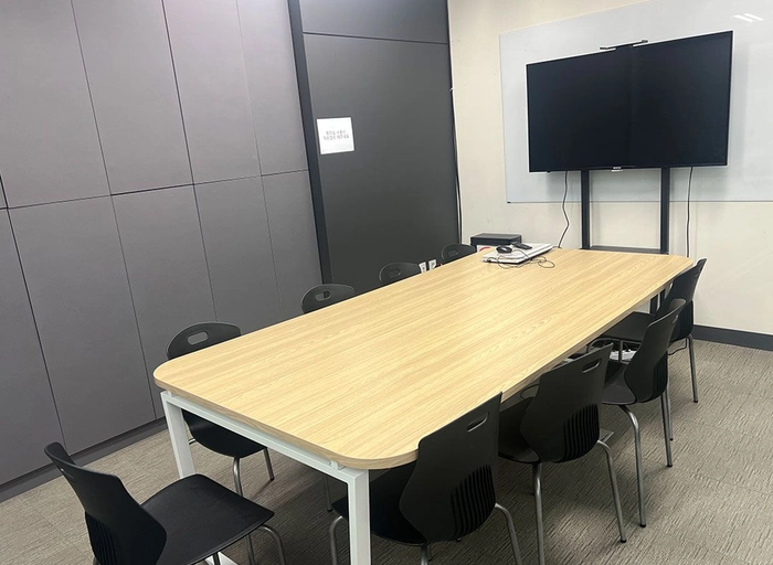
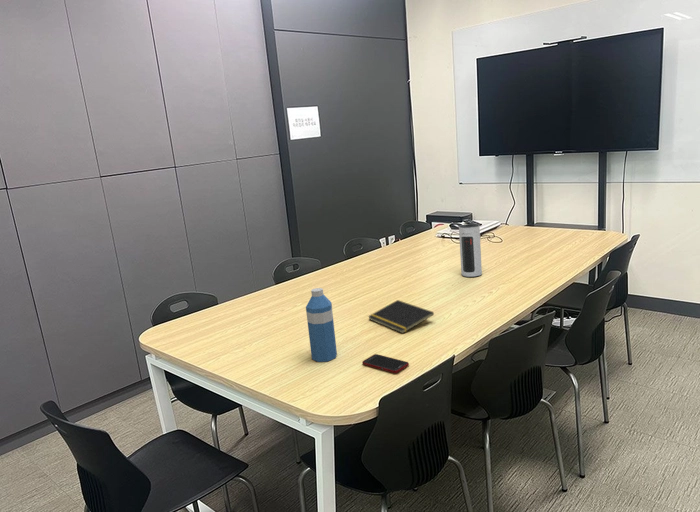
+ speaker [458,223,483,278]
+ notepad [367,299,435,334]
+ water bottle [305,287,338,363]
+ cell phone [361,353,410,374]
